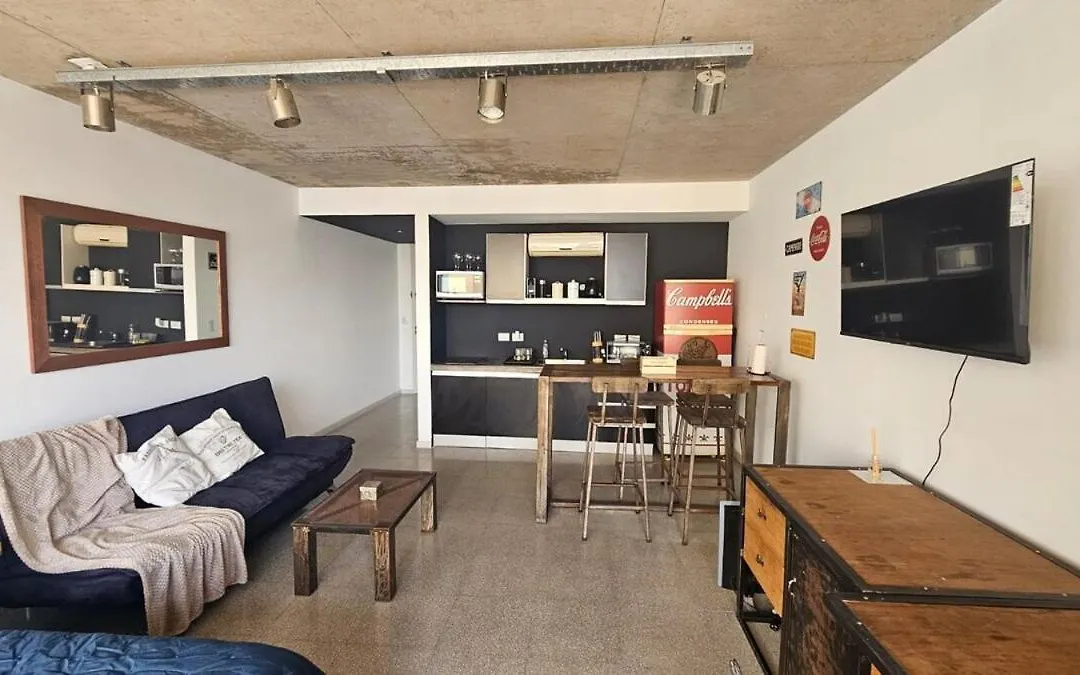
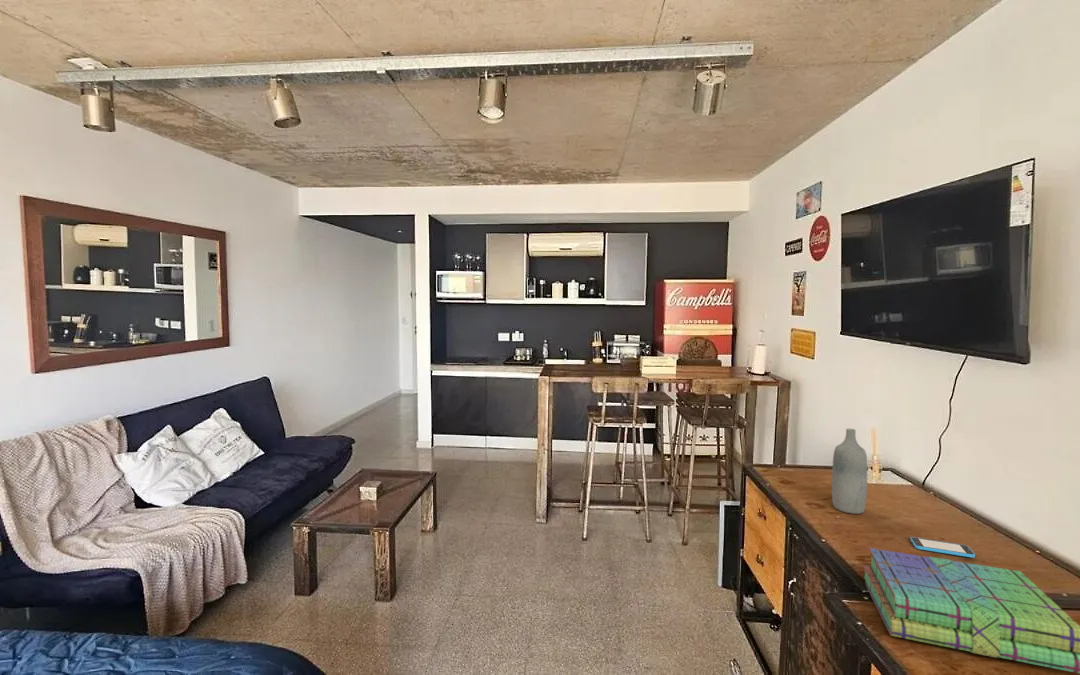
+ stack of books [862,547,1080,674]
+ bottle [831,428,868,515]
+ smartphone [909,536,976,559]
